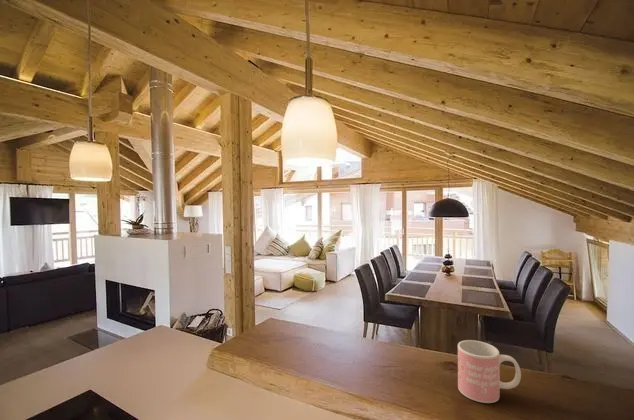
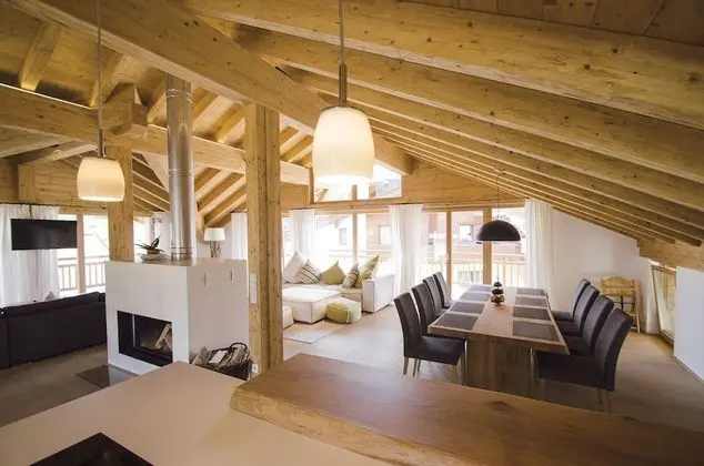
- mug [457,339,522,404]
